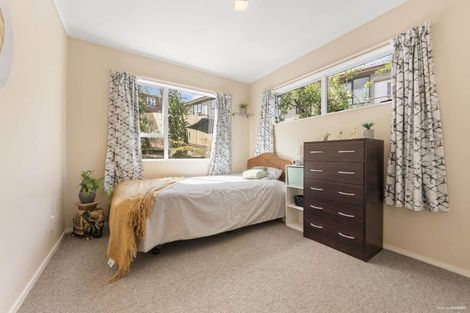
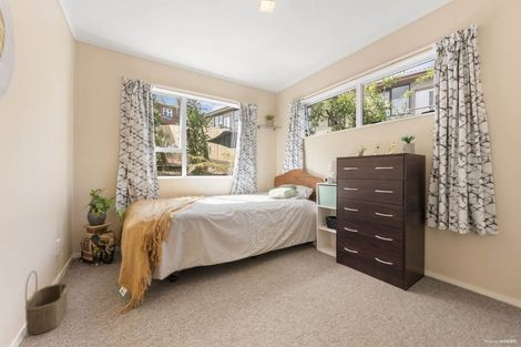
+ wicker basket [24,265,70,336]
